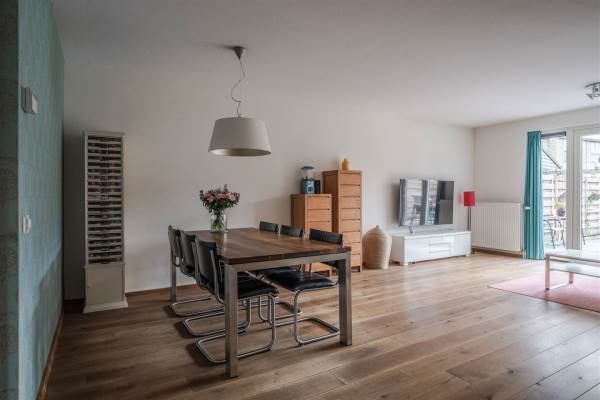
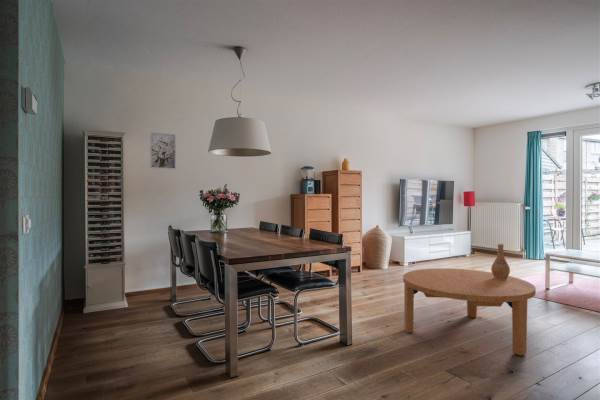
+ wall art [149,131,177,170]
+ vase [490,243,511,280]
+ coffee table [402,267,537,356]
